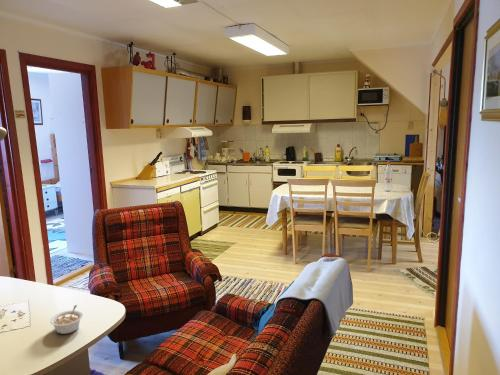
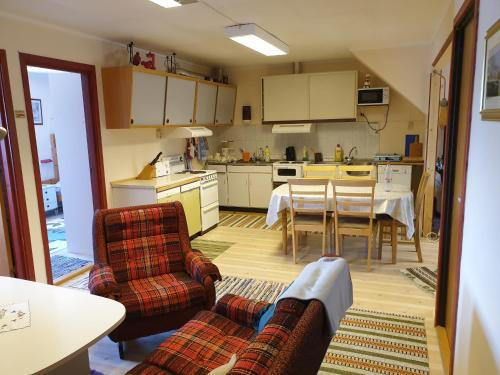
- legume [49,304,84,335]
